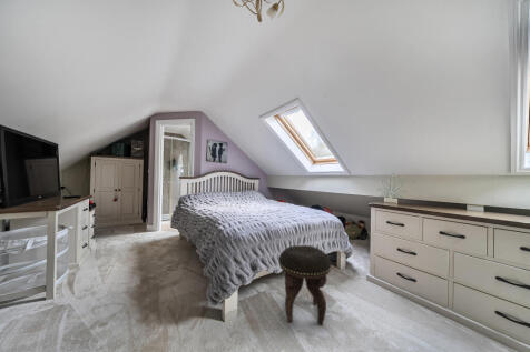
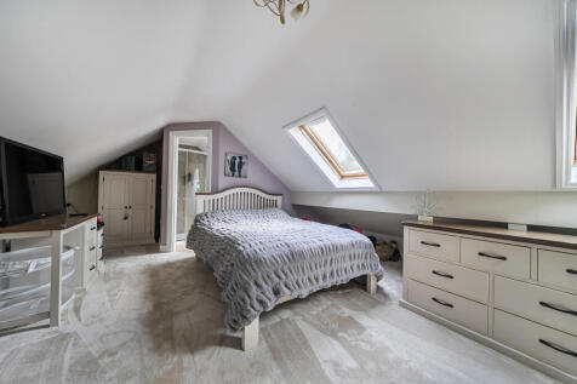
- footstool [277,244,332,326]
